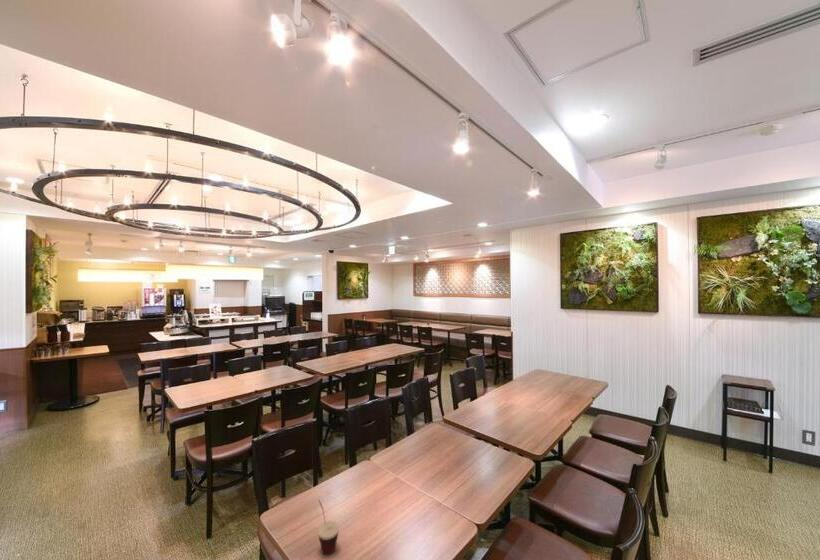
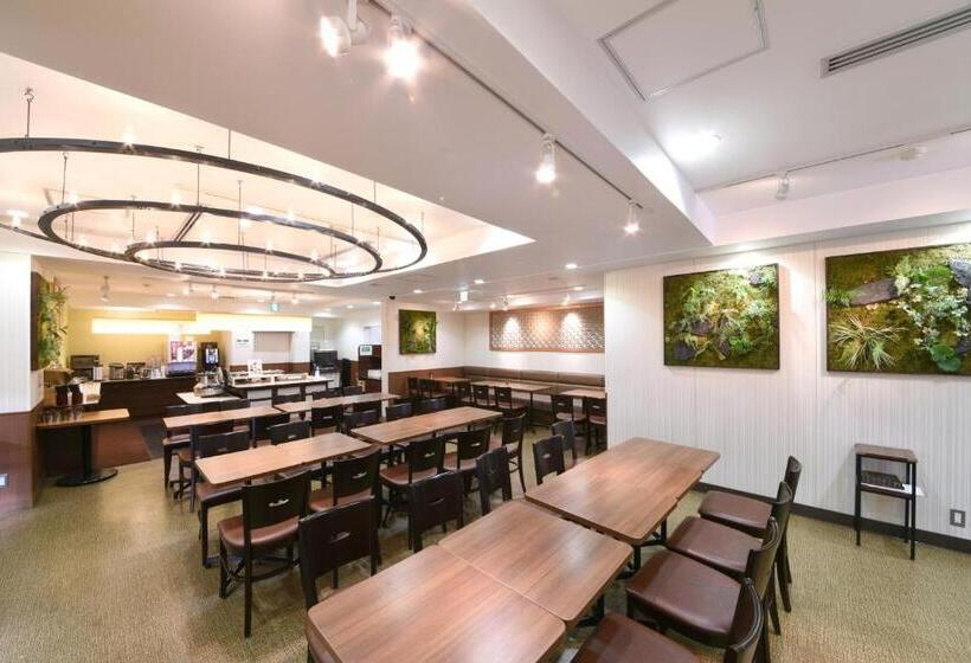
- cup [317,499,340,556]
